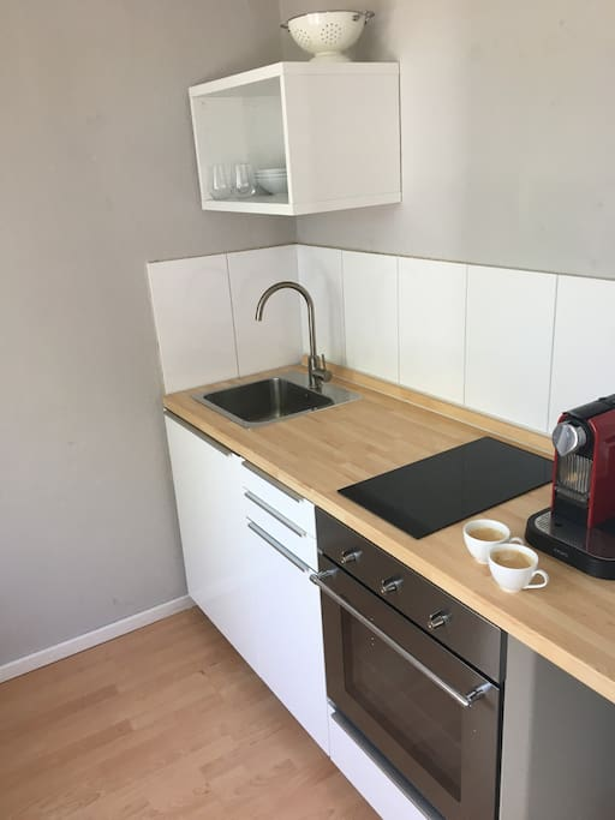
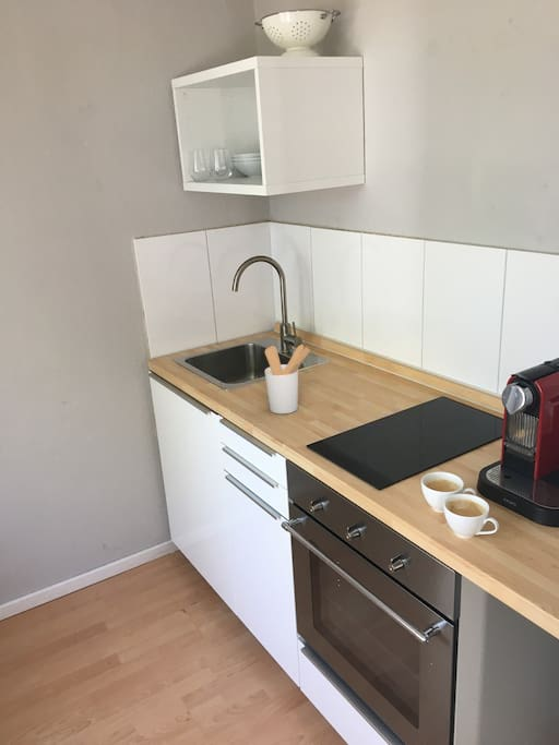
+ utensil holder [264,344,311,414]
